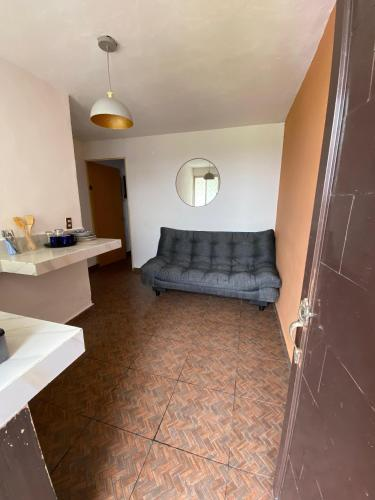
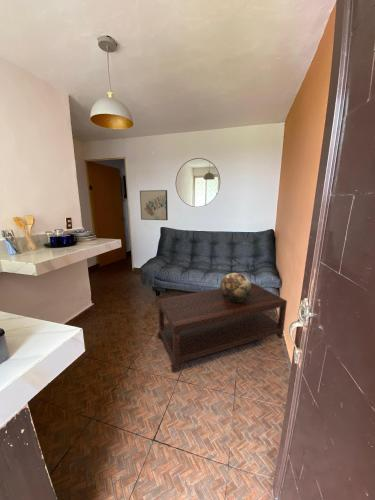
+ decorative sphere [219,272,251,302]
+ wall art [139,189,169,221]
+ coffee table [156,282,288,373]
